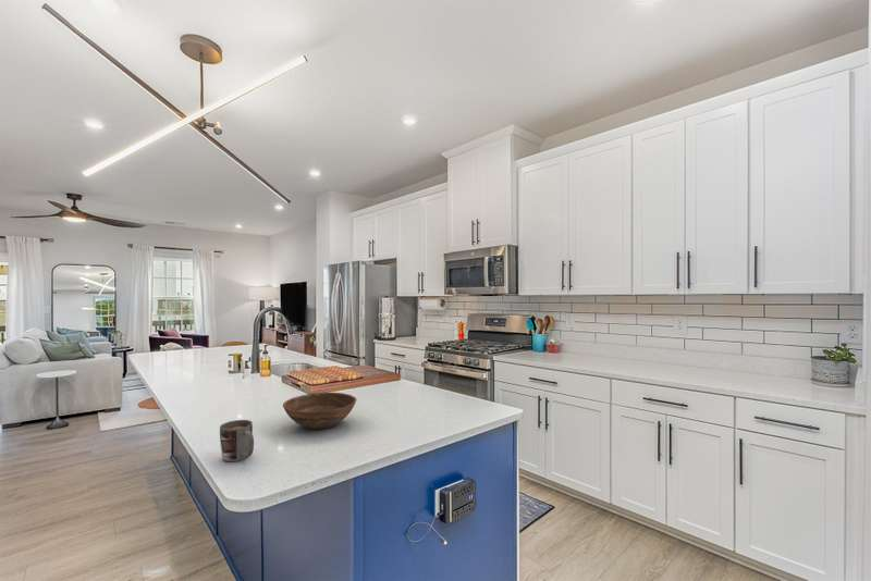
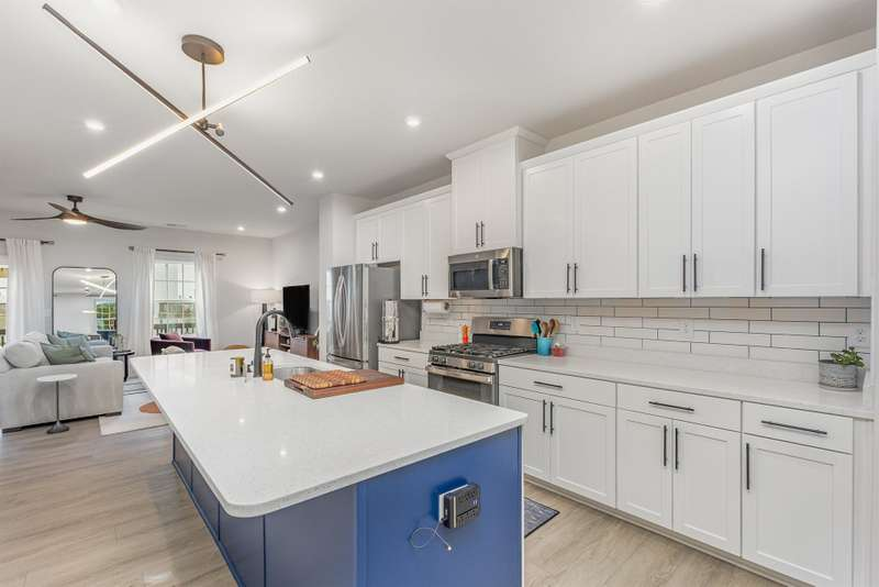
- mug [219,419,255,462]
- bowl [282,392,358,431]
